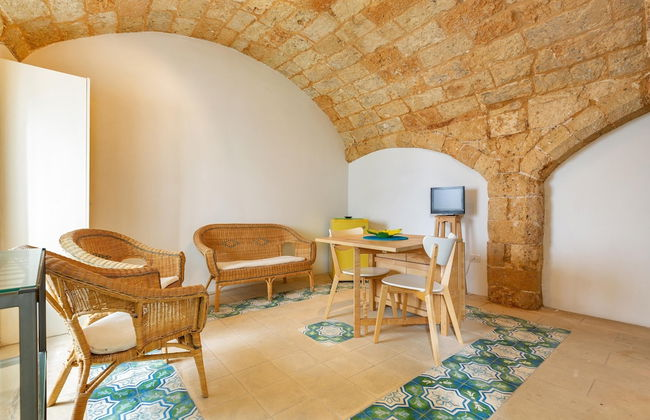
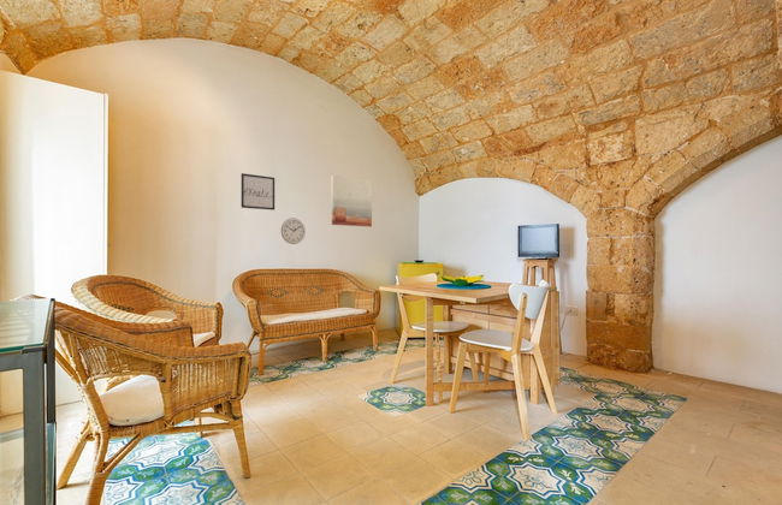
+ wall art [331,174,373,227]
+ wall clock [280,216,307,245]
+ wall art [241,172,276,212]
